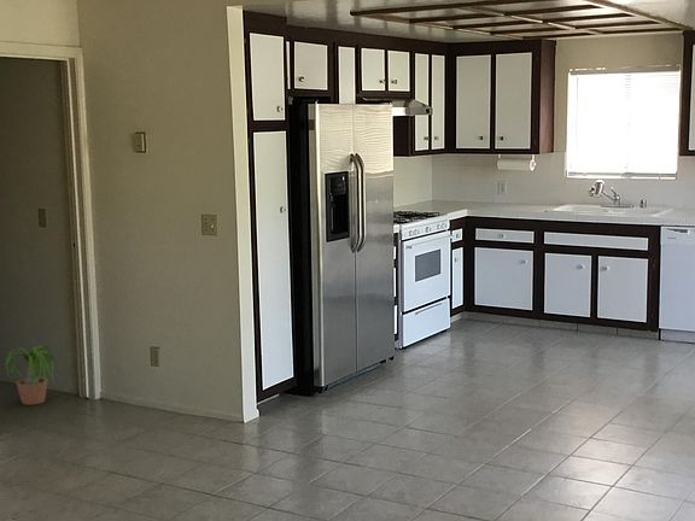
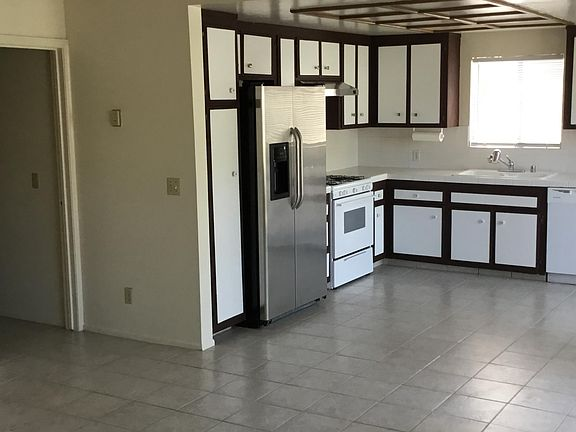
- potted plant [0,345,60,406]
